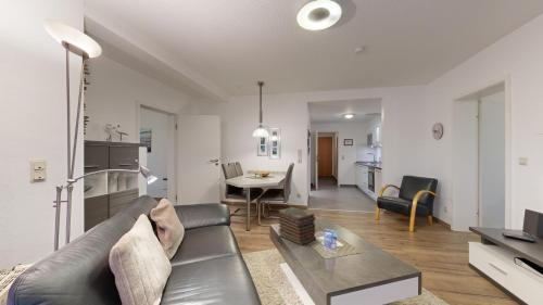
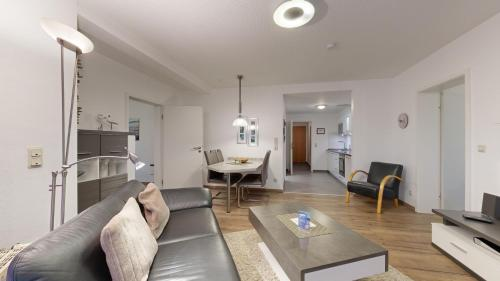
- book stack [277,206,317,246]
